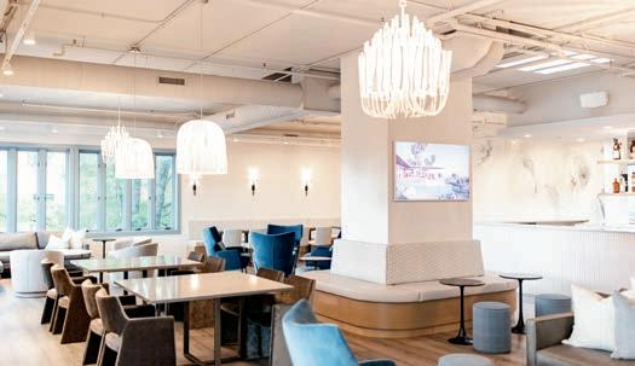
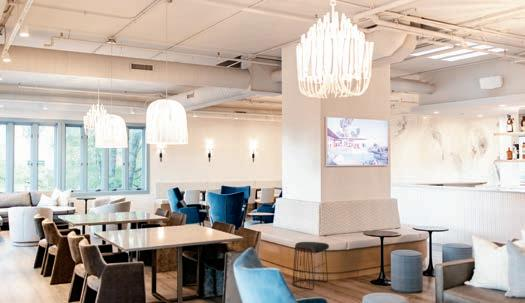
+ stool [291,241,330,291]
